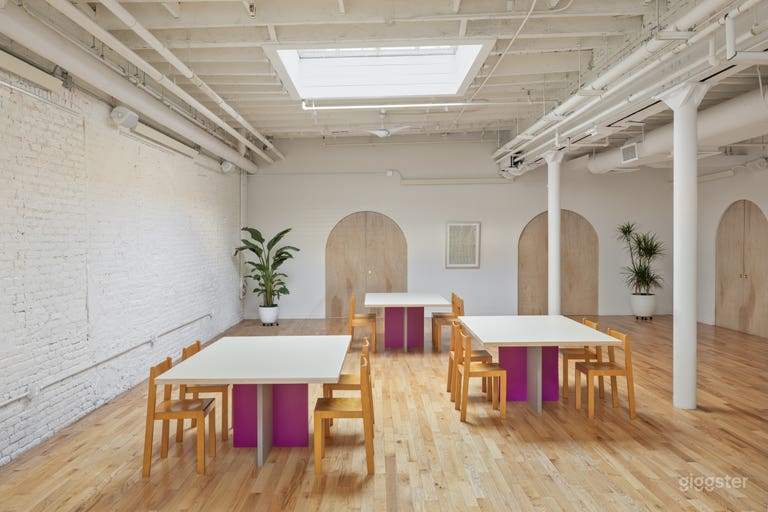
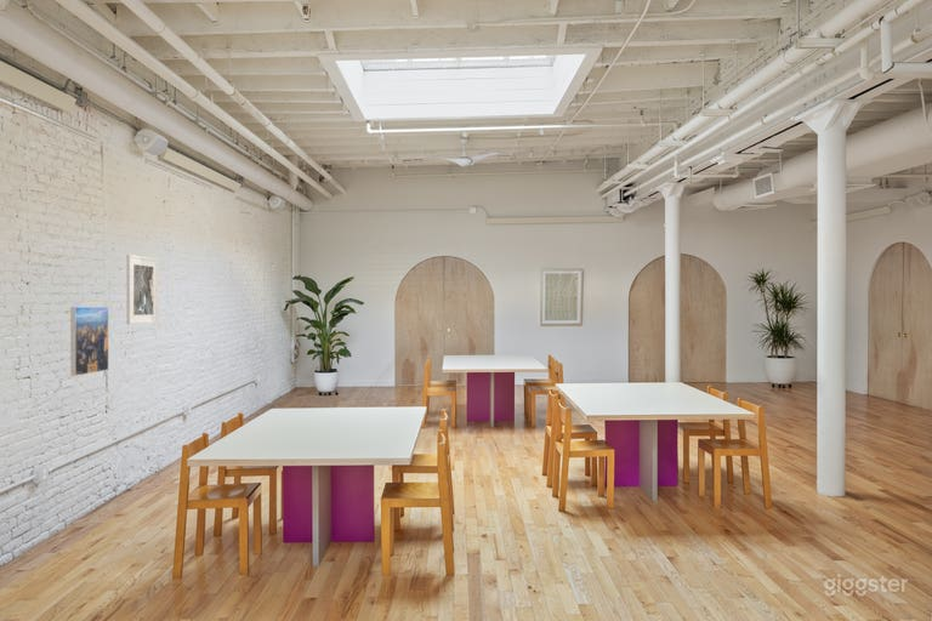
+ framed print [126,253,159,326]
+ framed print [70,306,109,377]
